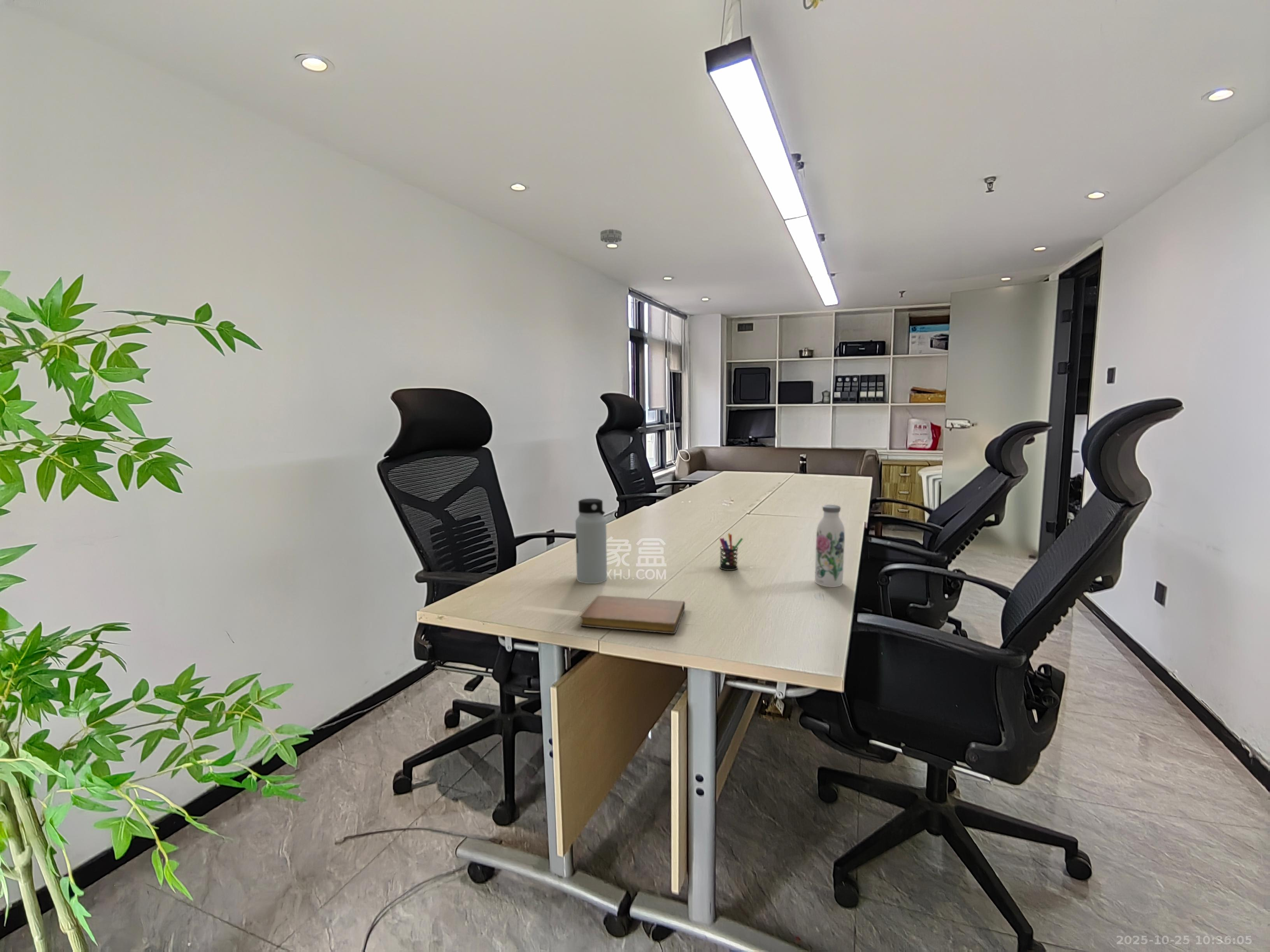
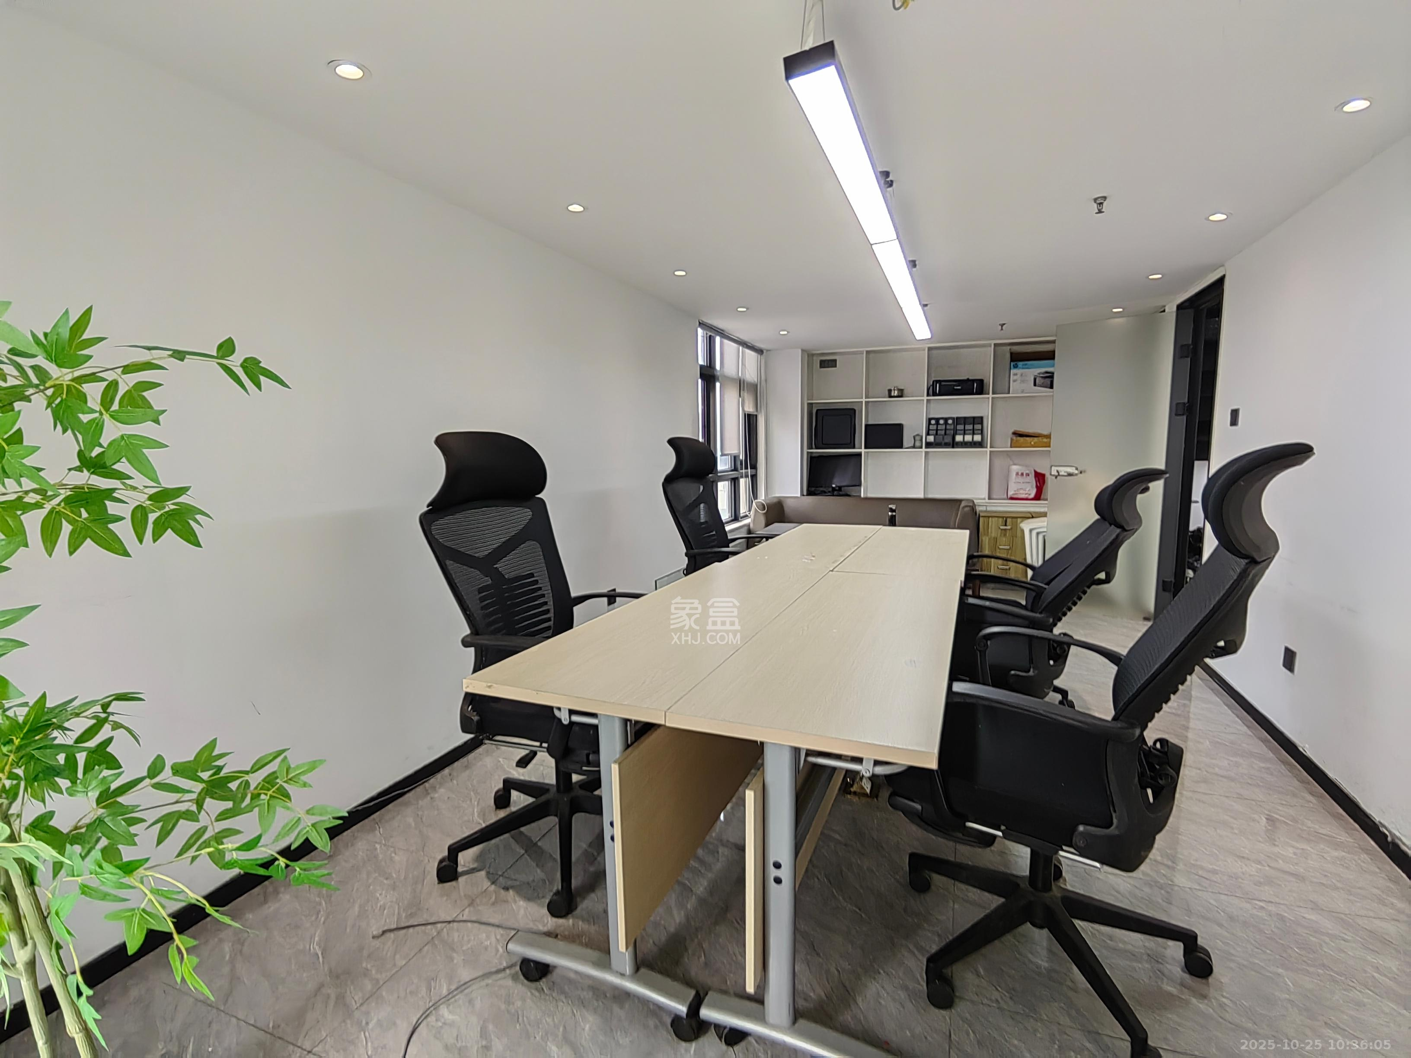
- water bottle [575,498,607,584]
- pen holder [719,533,744,571]
- notebook [580,595,685,634]
- smoke detector [600,229,622,243]
- water bottle [814,504,845,588]
